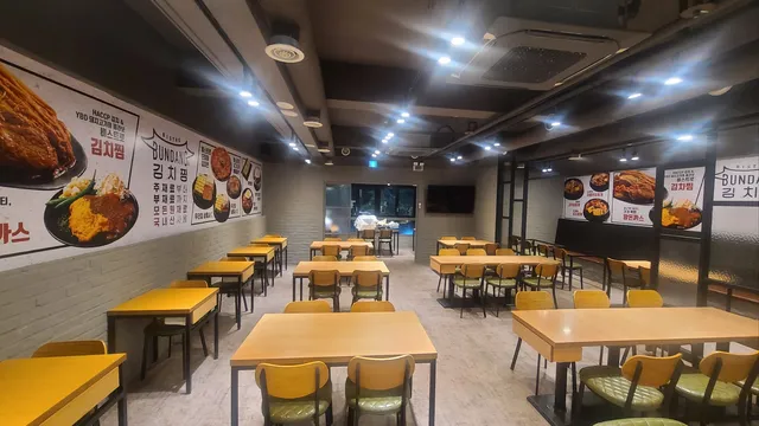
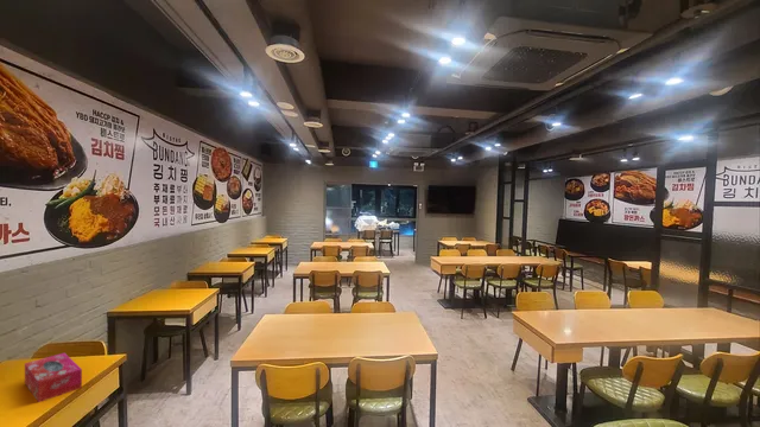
+ tissue box [24,352,83,403]
